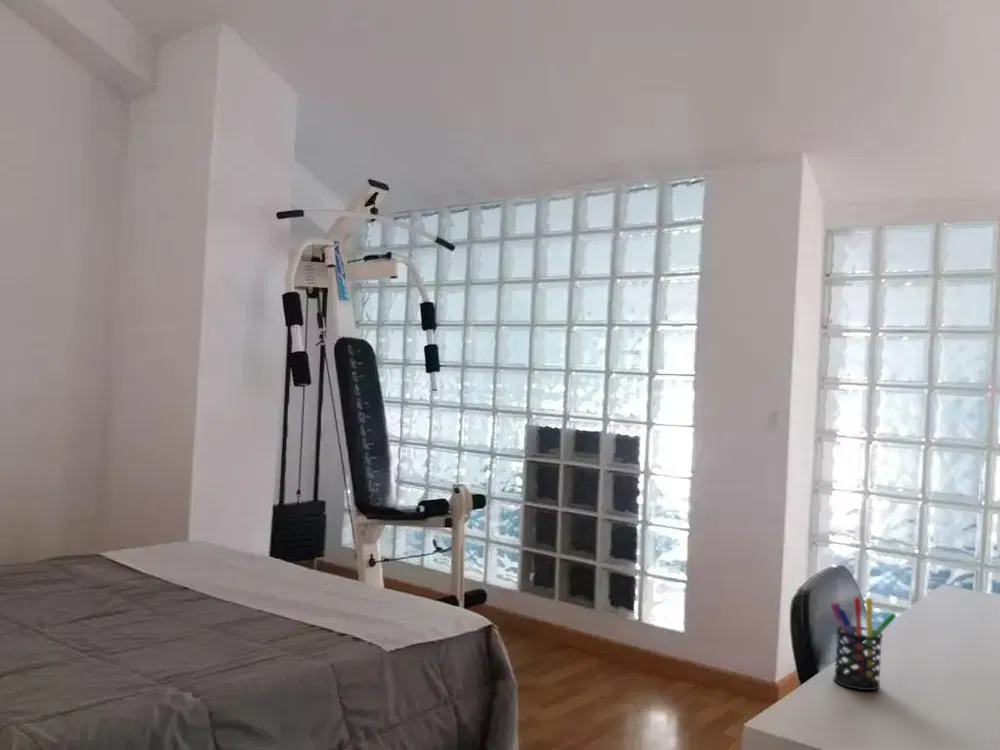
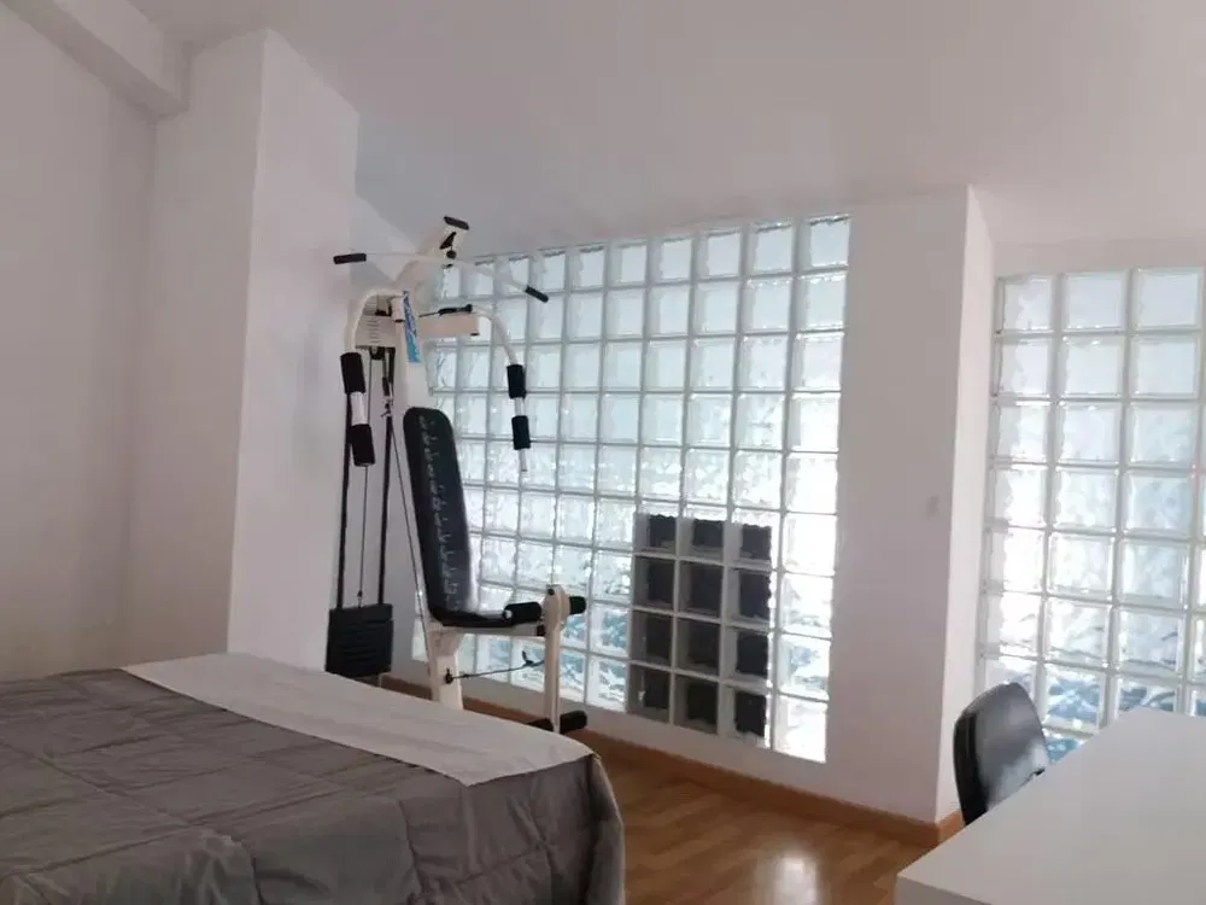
- pen holder [830,596,897,691]
